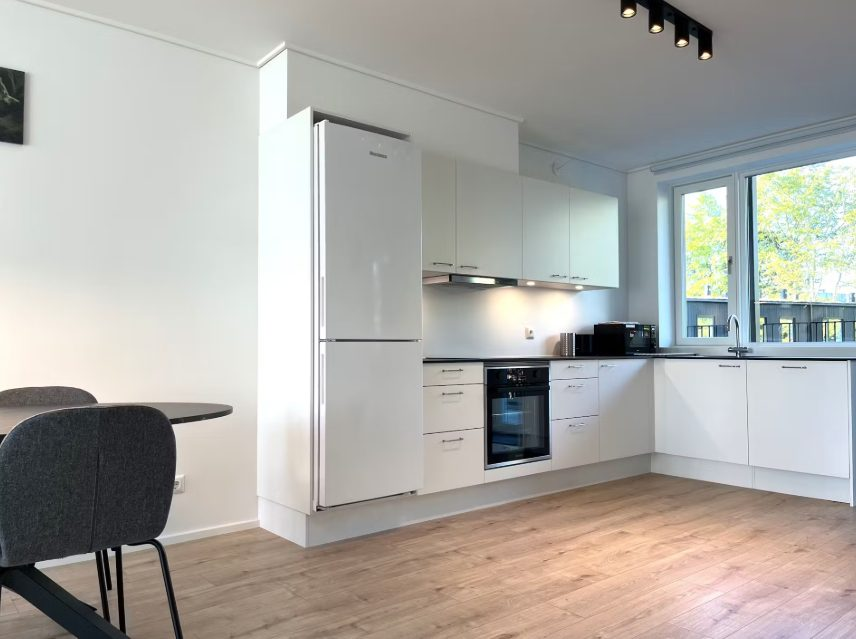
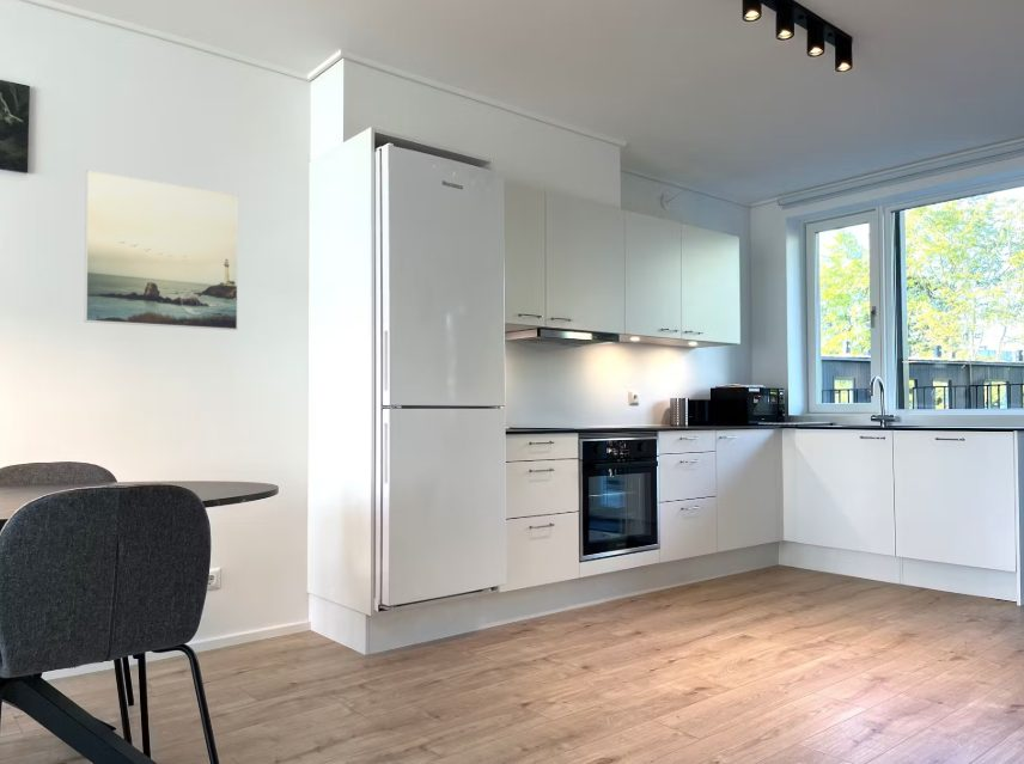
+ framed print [83,169,239,331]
